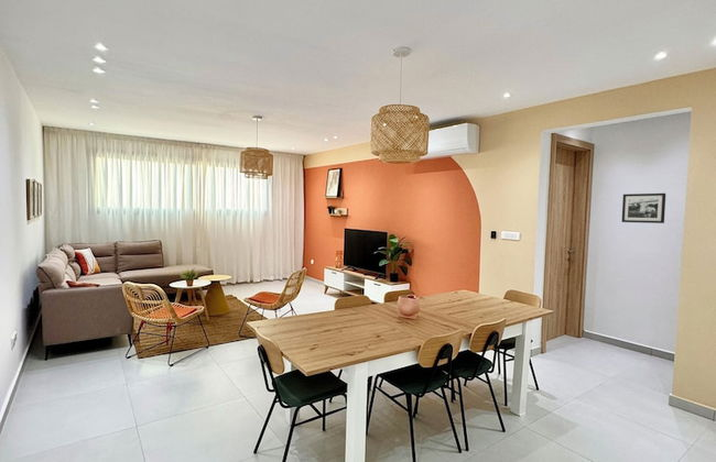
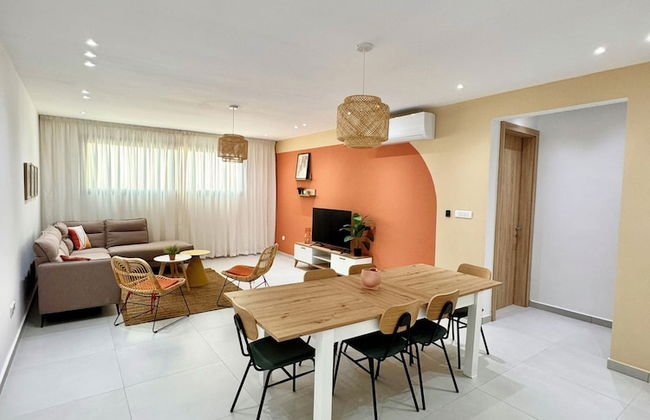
- picture frame [621,193,666,224]
